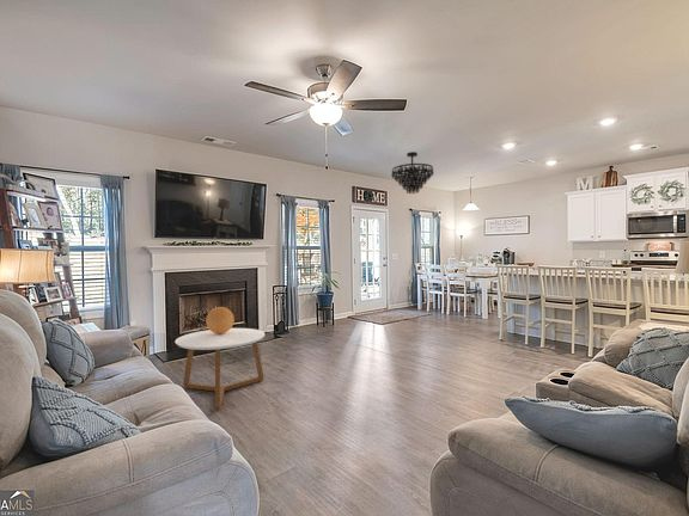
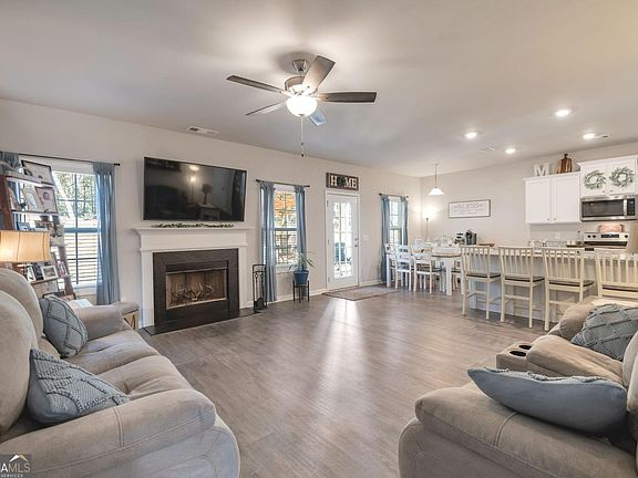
- coffee table [173,327,266,410]
- chandelier [390,150,434,195]
- decorative sphere [205,306,236,333]
